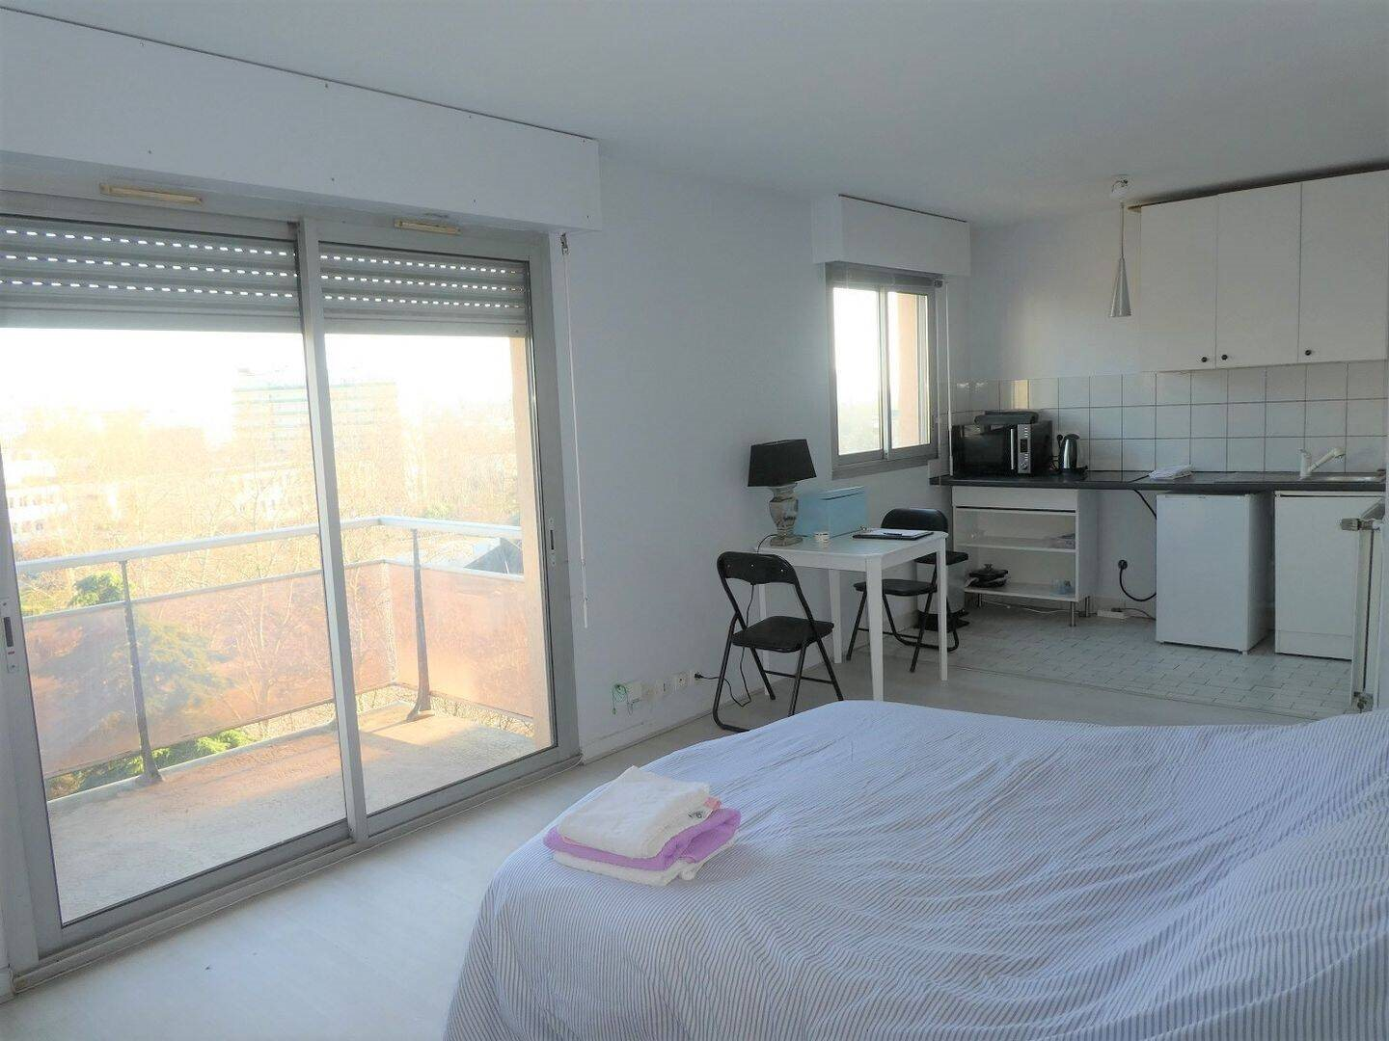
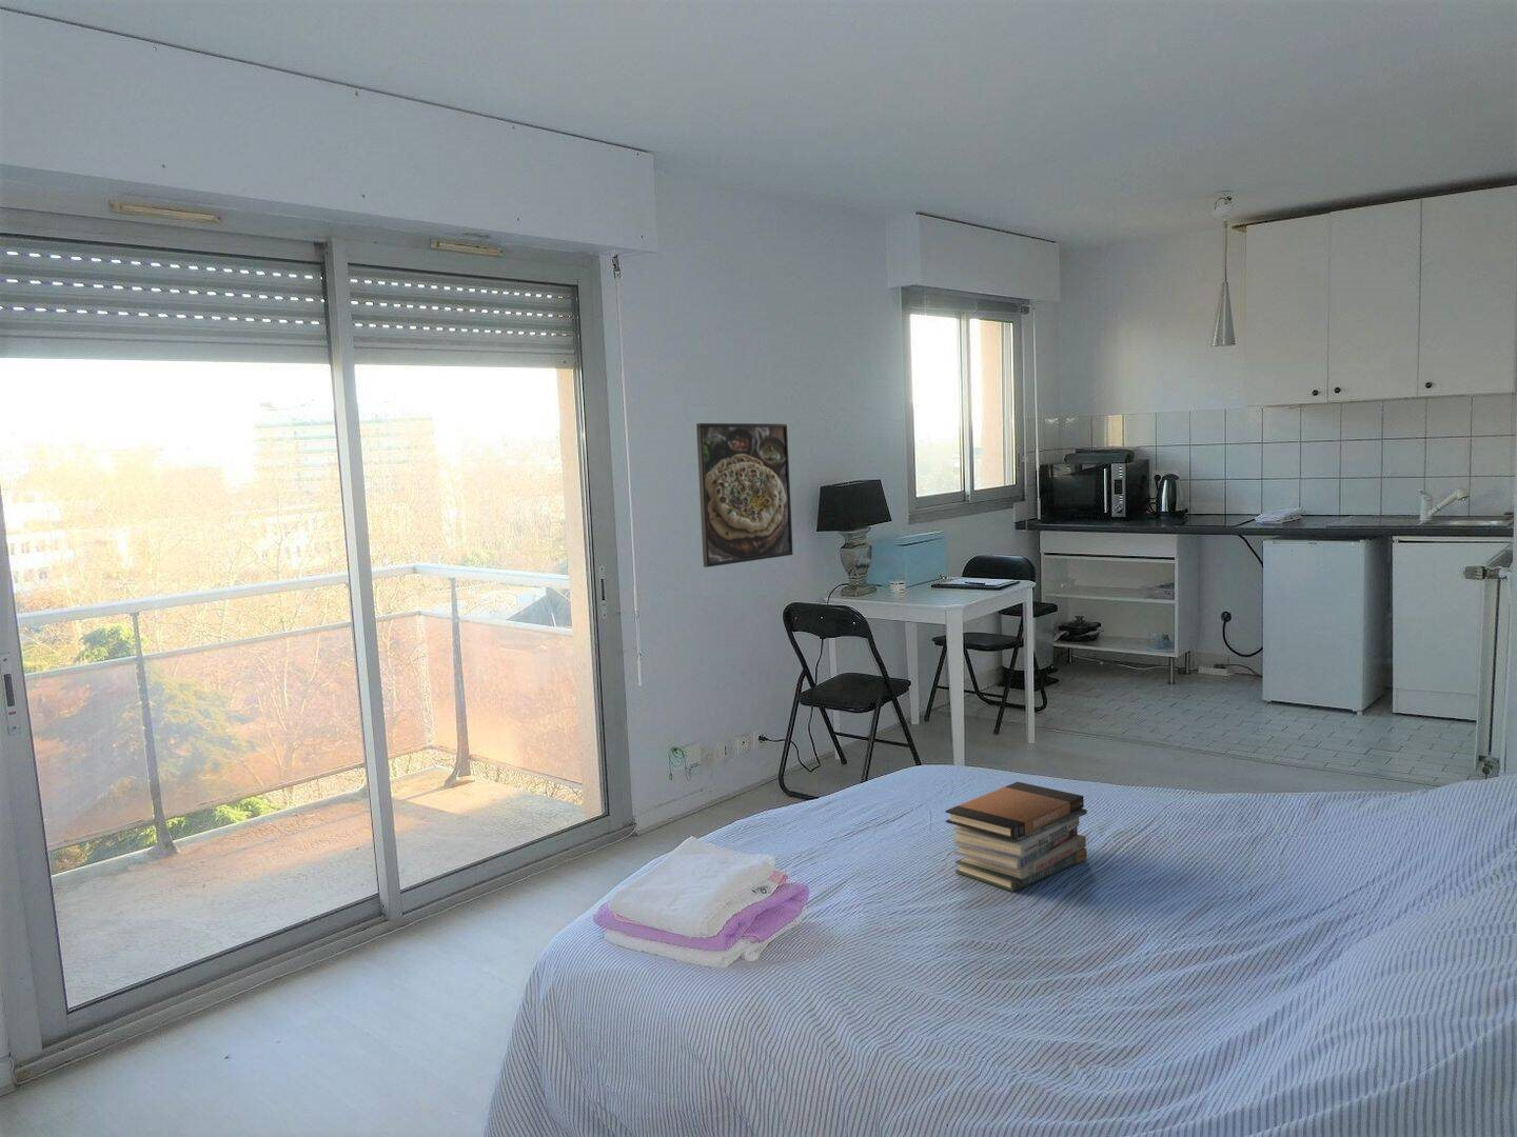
+ book stack [945,781,1088,892]
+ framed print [695,422,794,568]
